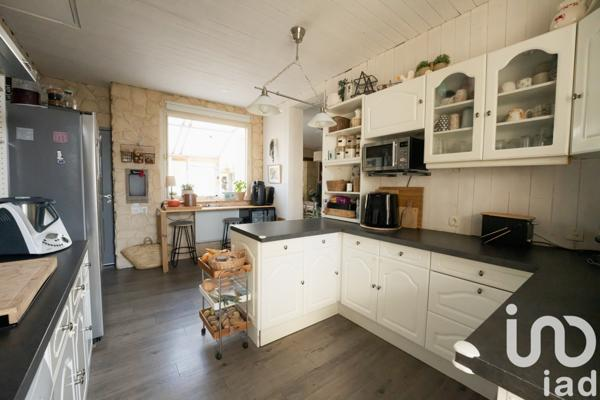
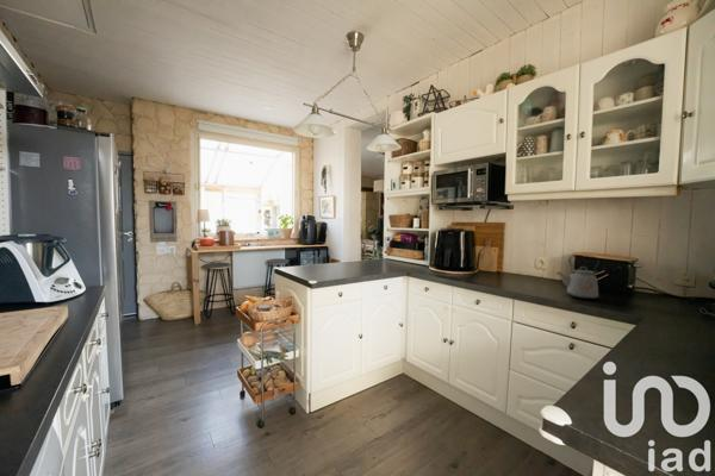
+ kettle [555,253,601,300]
